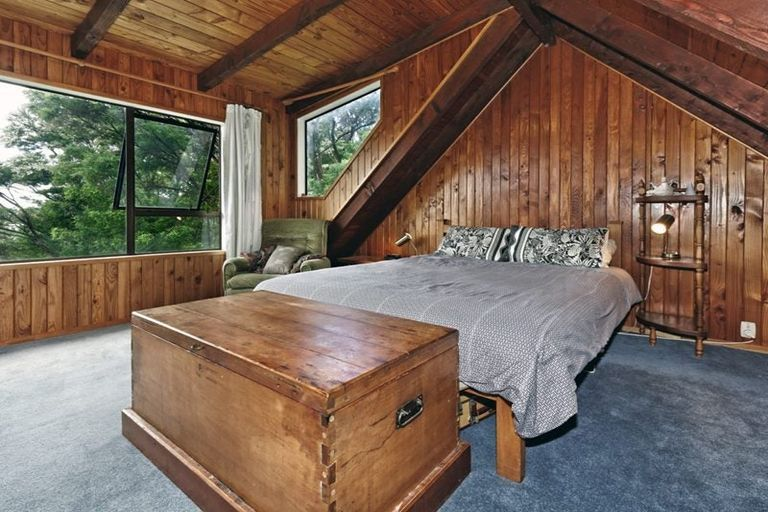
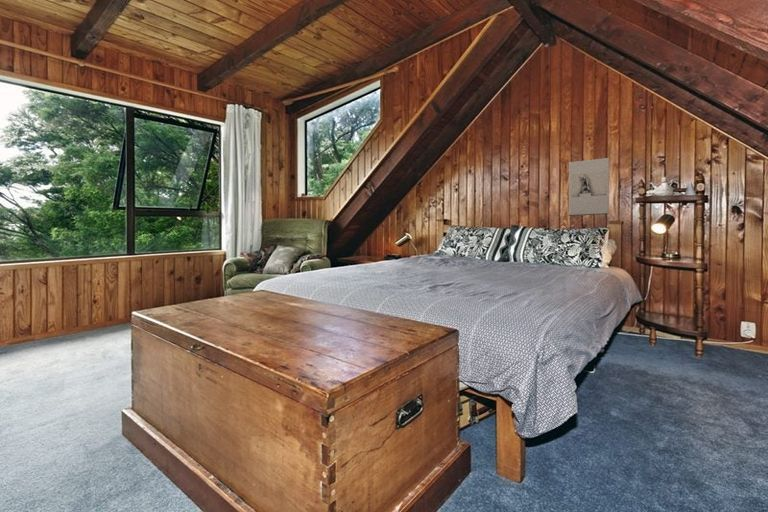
+ wall sculpture [568,157,610,217]
